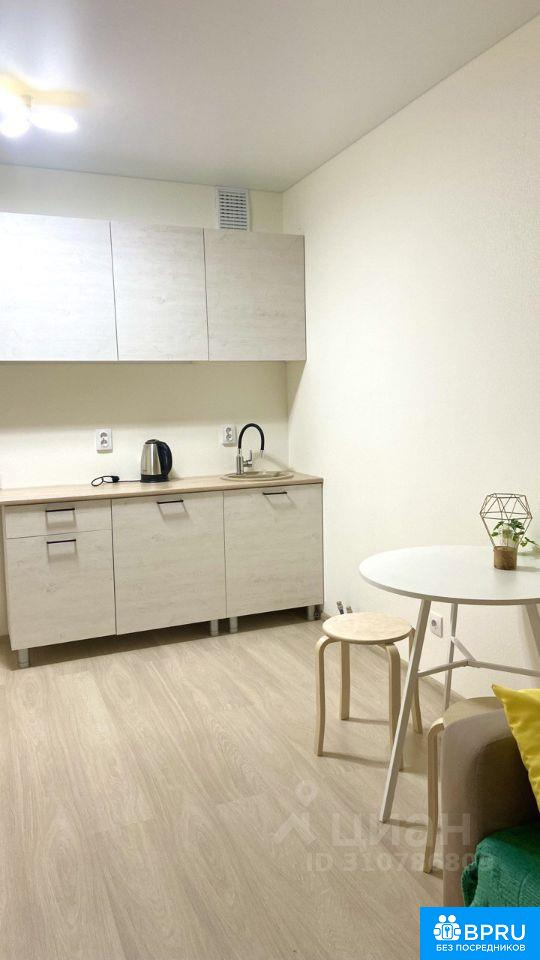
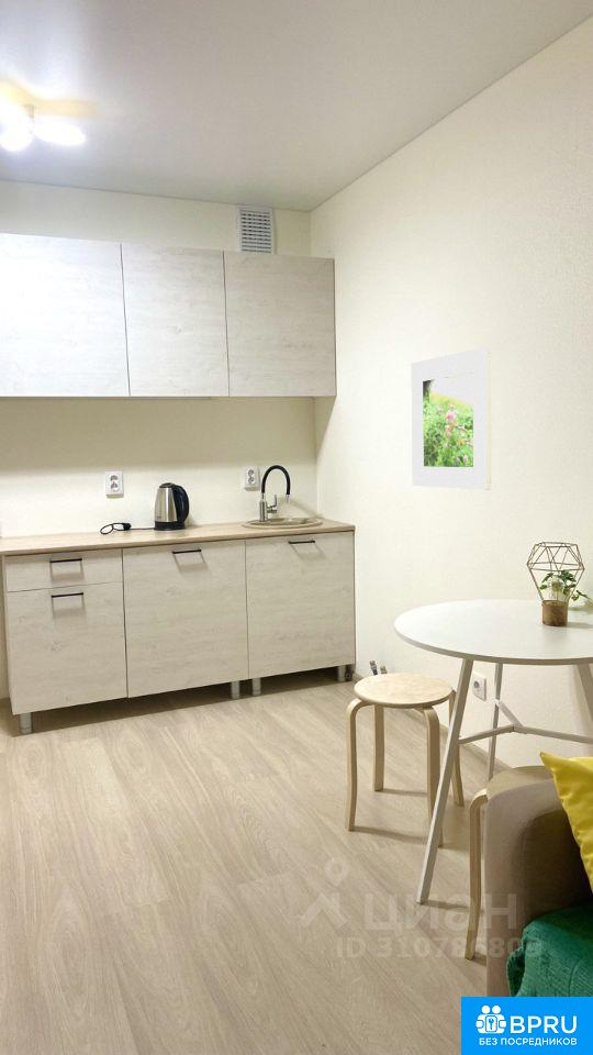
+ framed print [410,345,492,491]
